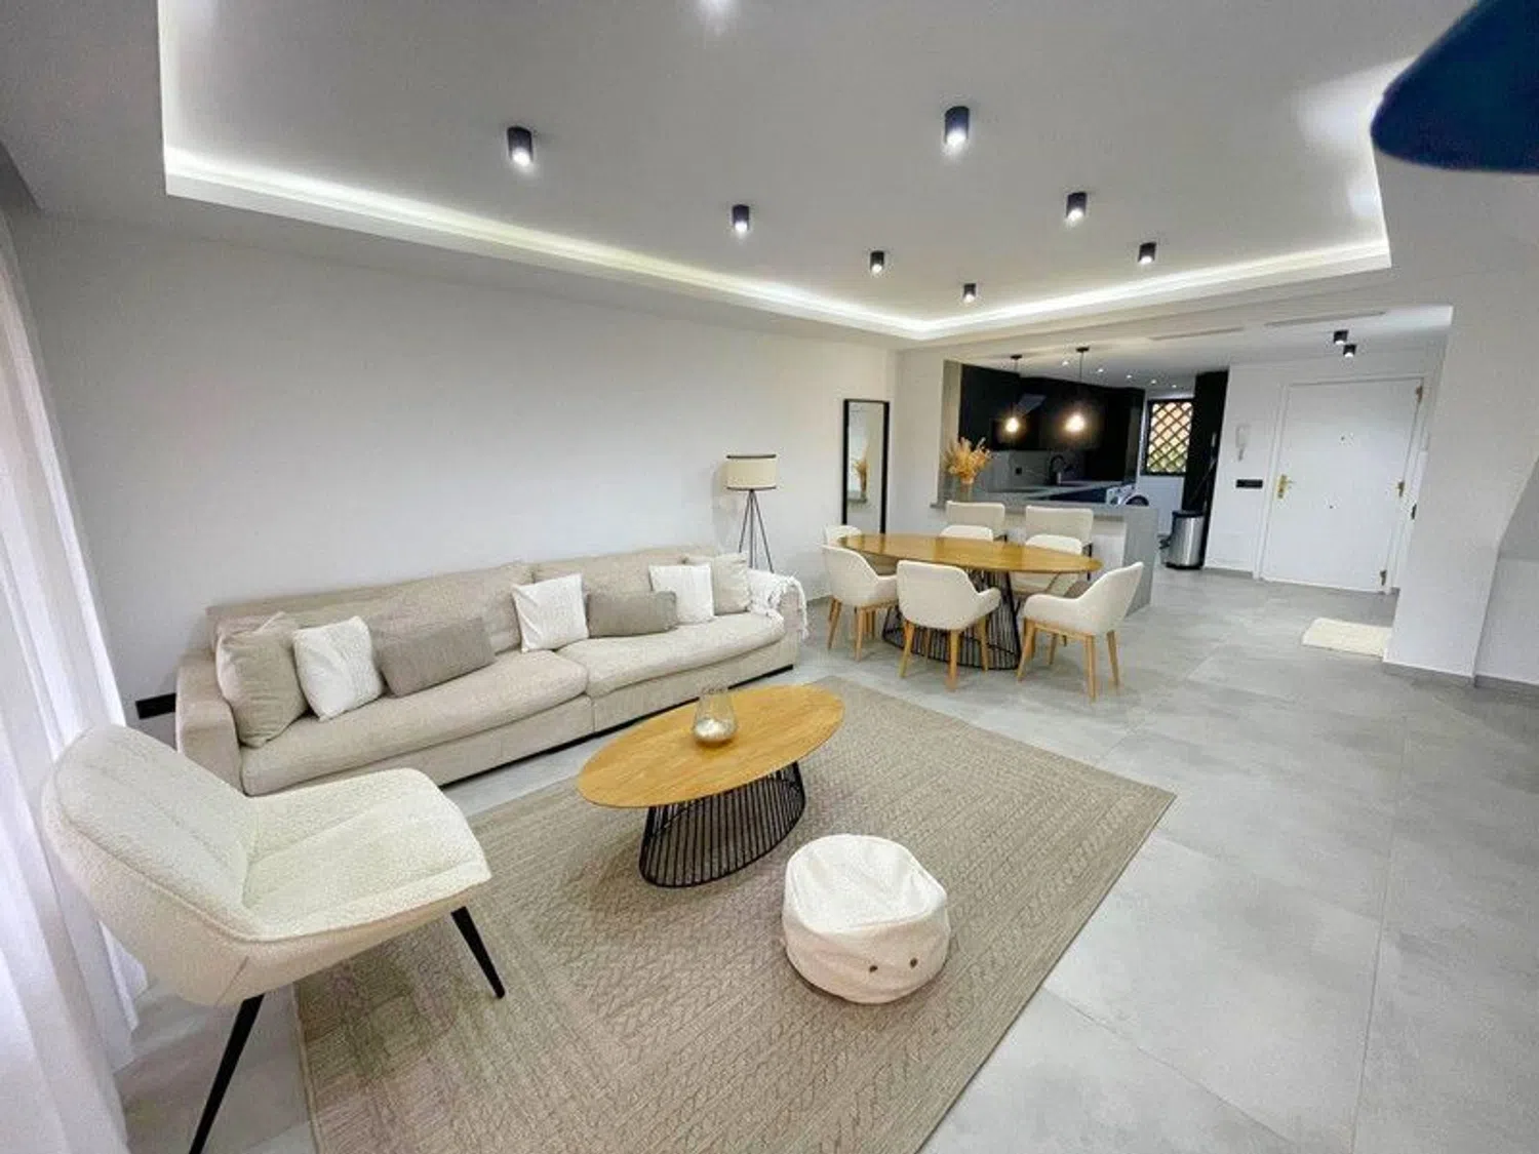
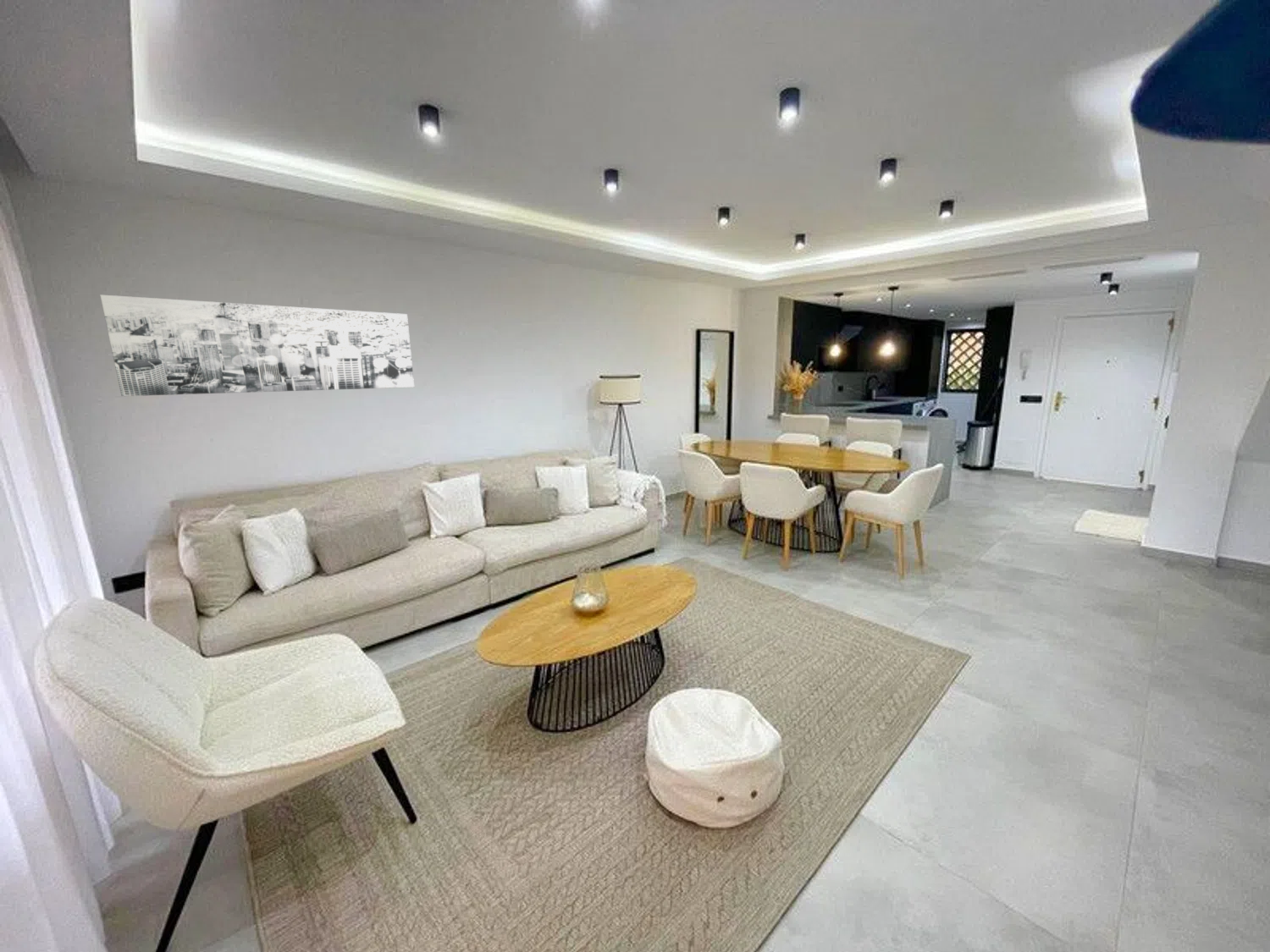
+ wall art [99,294,415,397]
